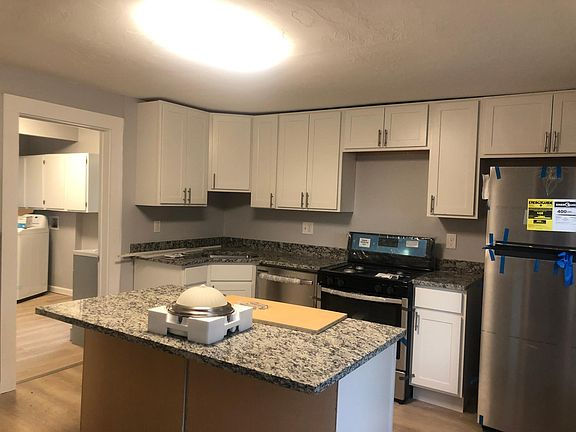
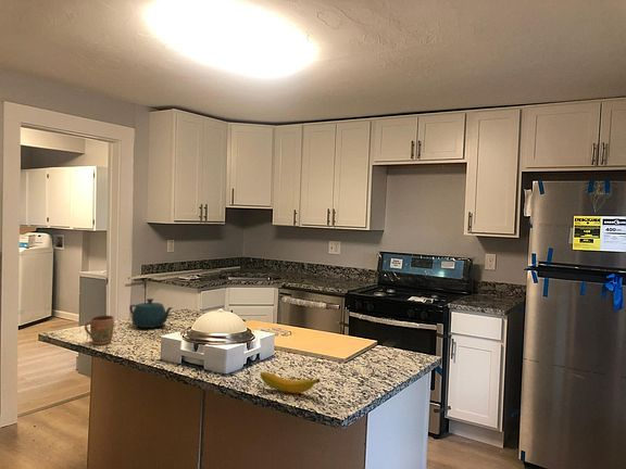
+ mug [84,314,115,345]
+ teapot [128,297,174,329]
+ banana [260,371,321,394]
